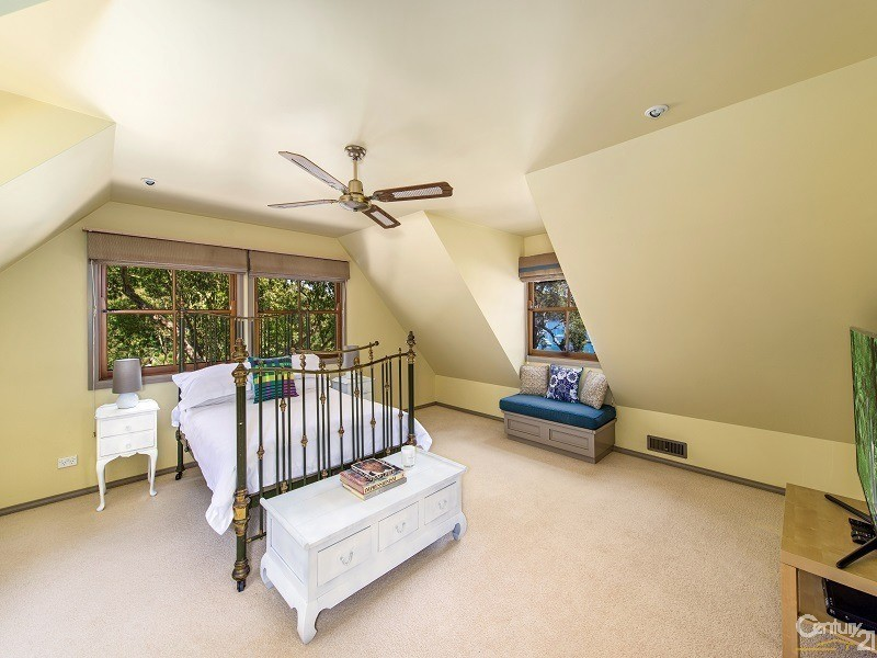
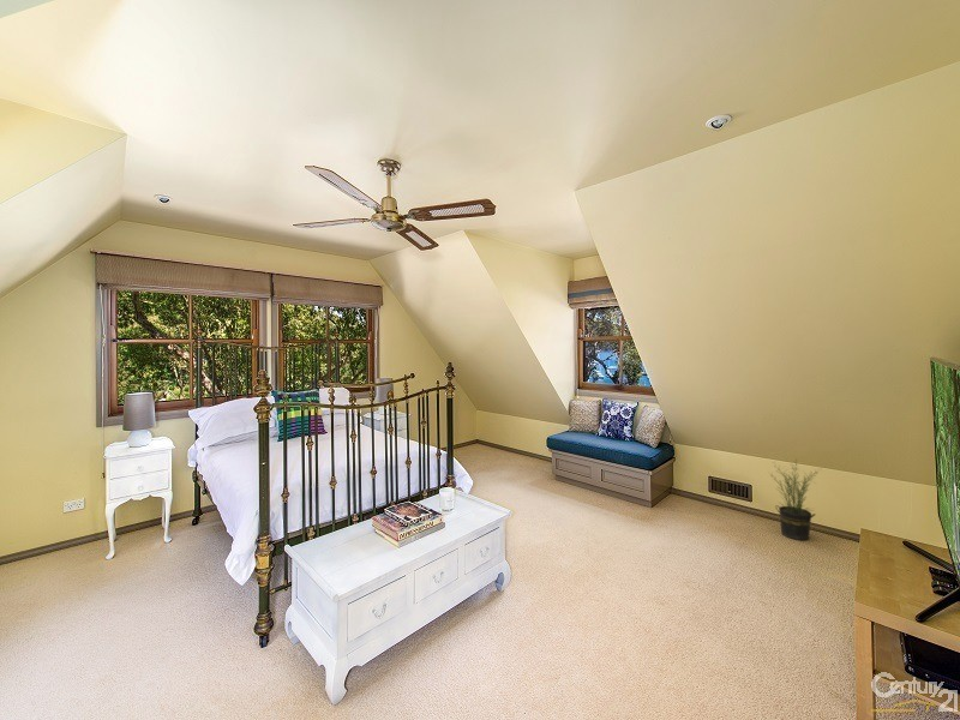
+ potted plant [769,457,821,541]
